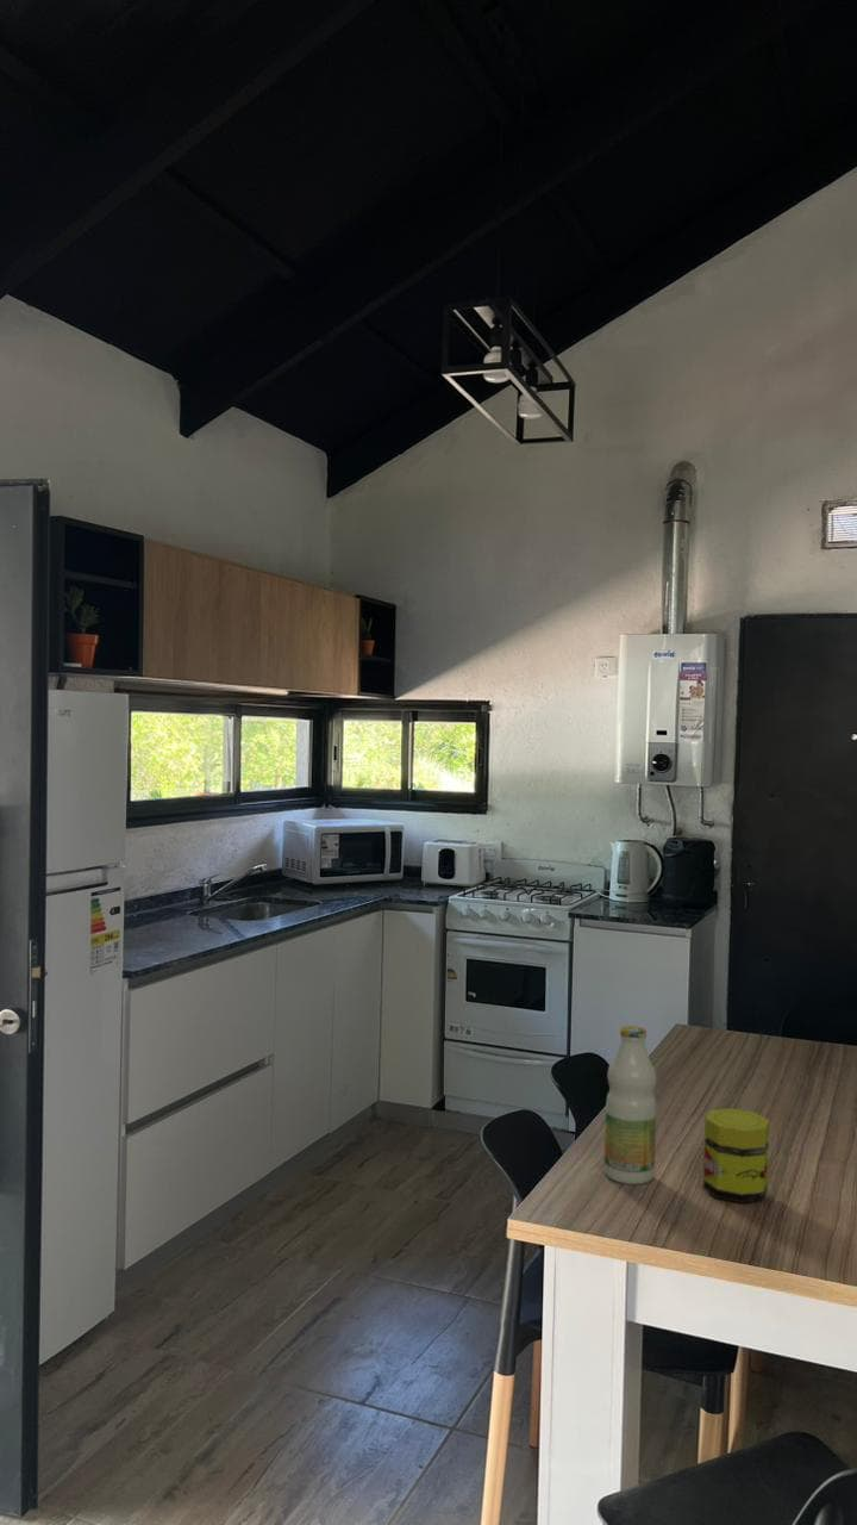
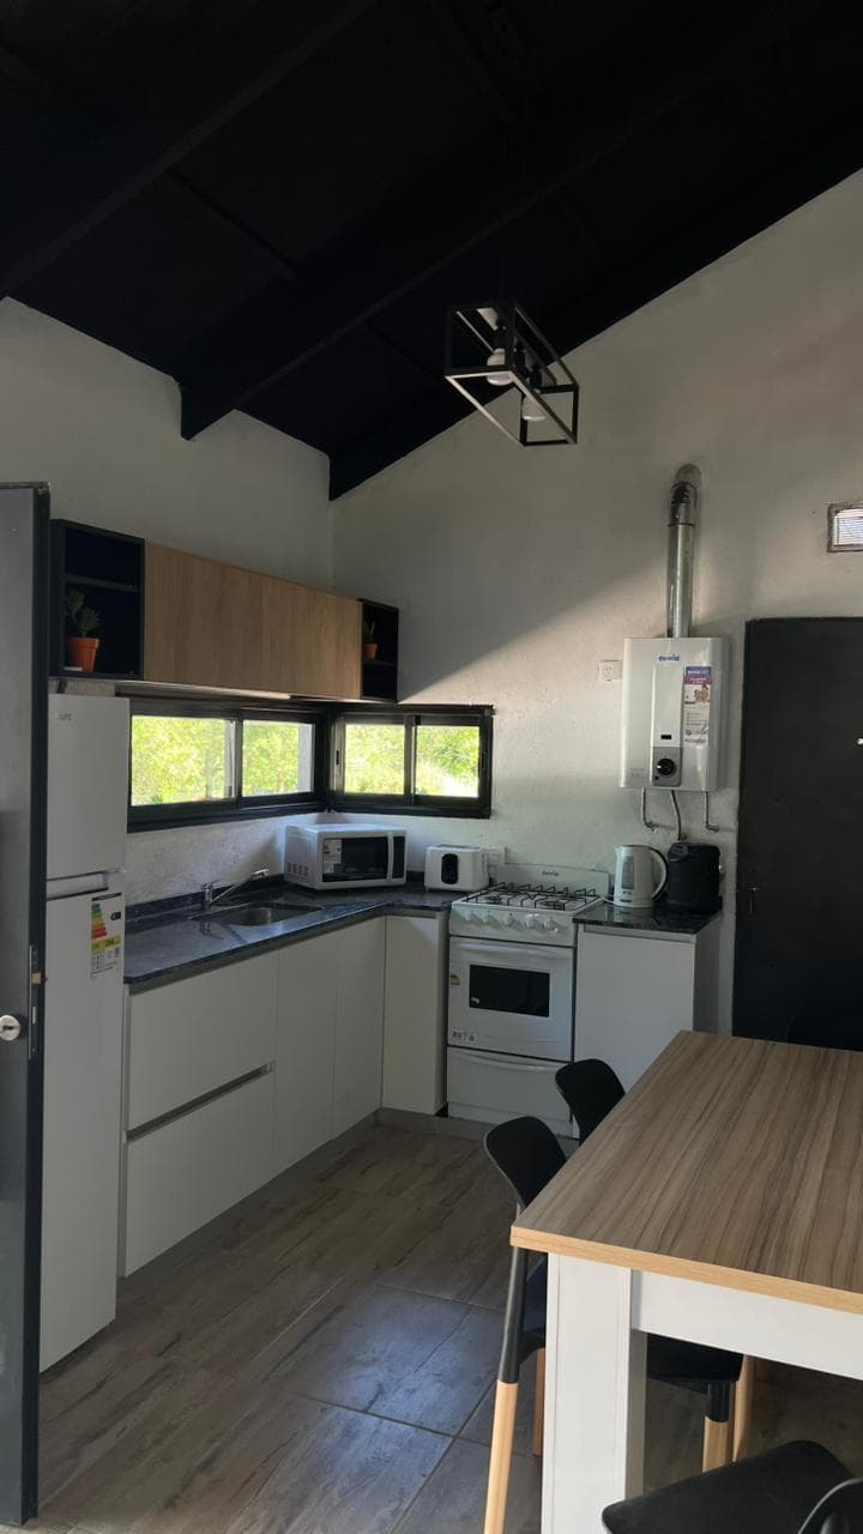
- bottle [603,1025,658,1185]
- jar [702,1108,770,1205]
